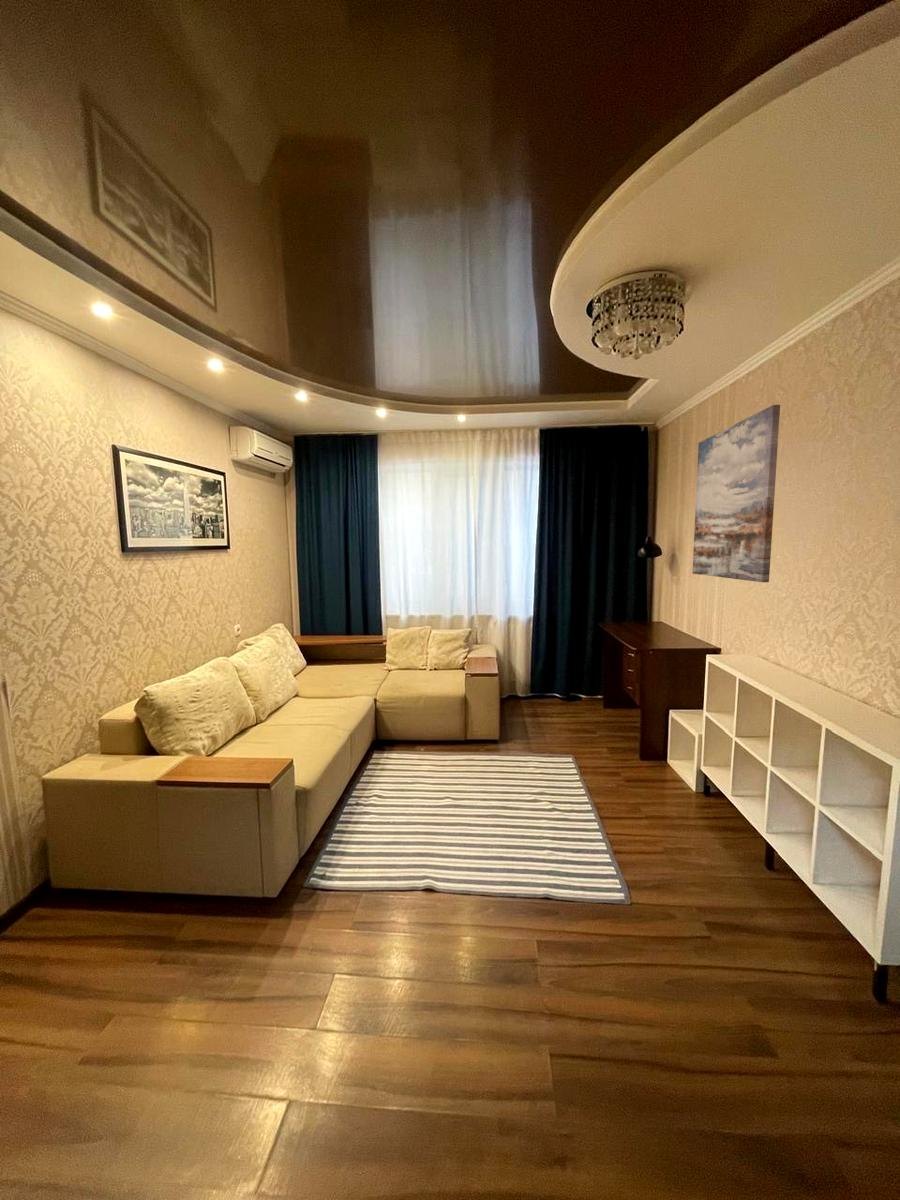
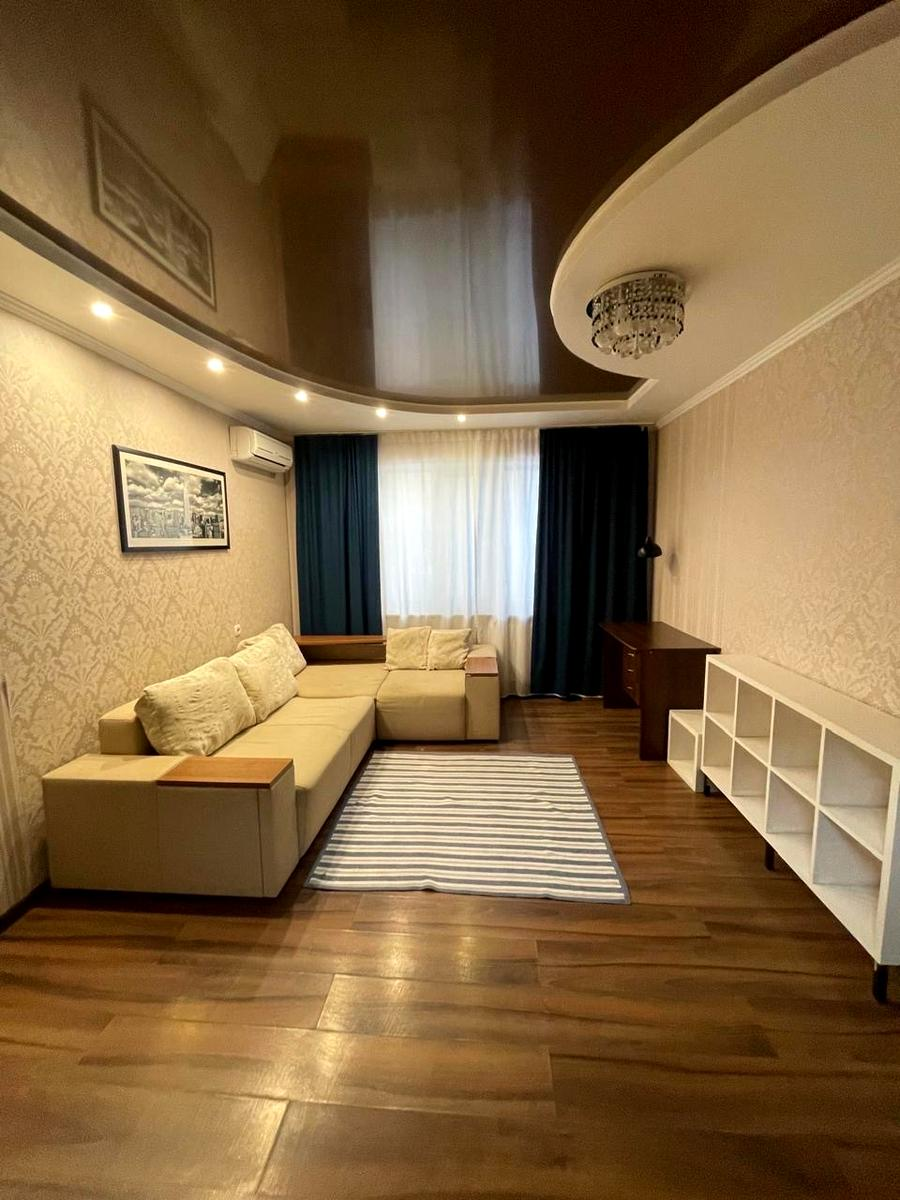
- wall art [691,404,781,583]
